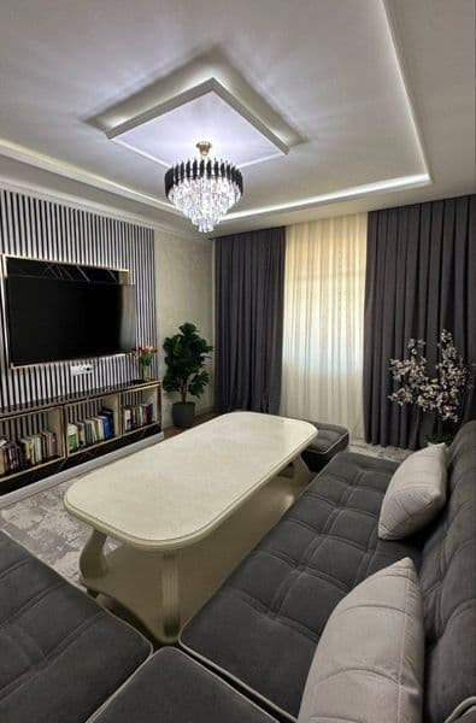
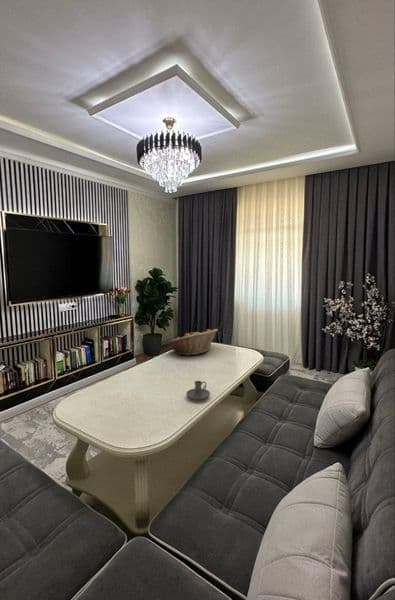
+ fruit basket [166,328,219,356]
+ candle holder [185,380,211,401]
